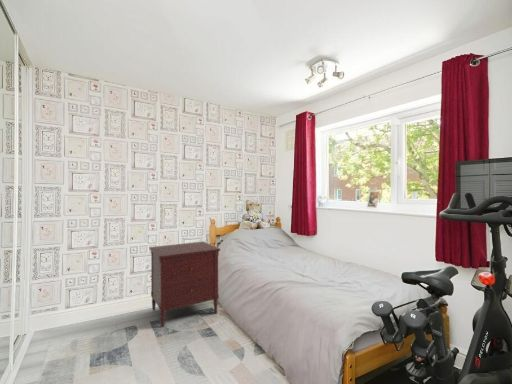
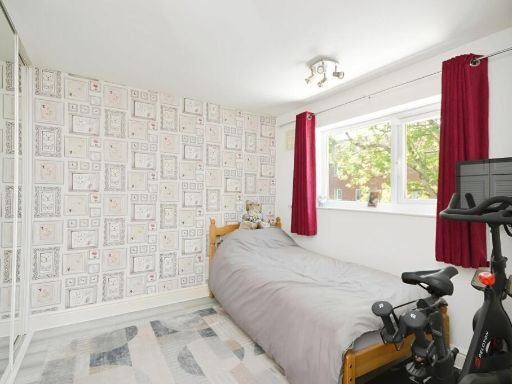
- dresser [148,241,221,328]
